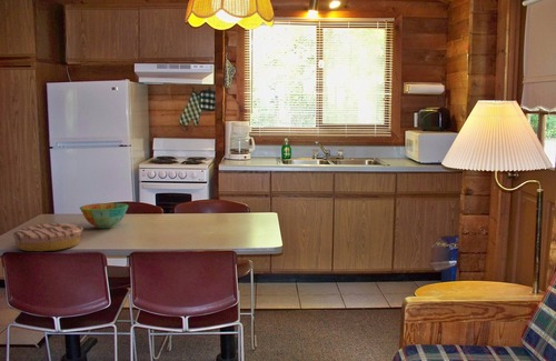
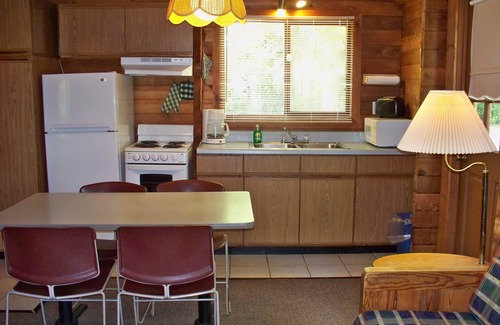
- bowl [79,202,129,229]
- plate [12,222,85,252]
